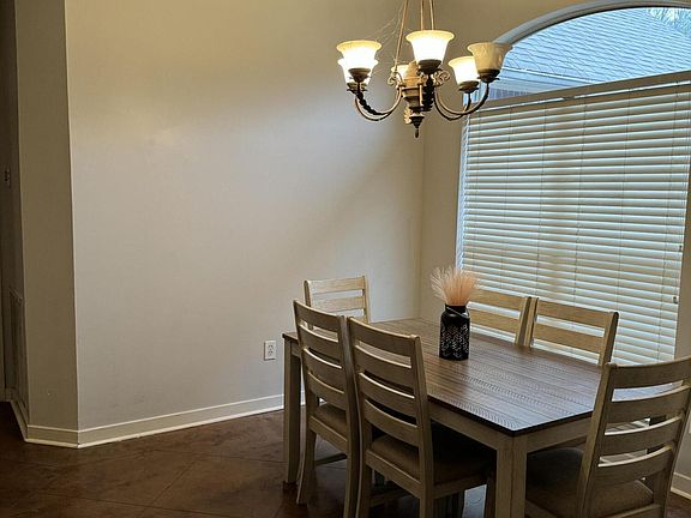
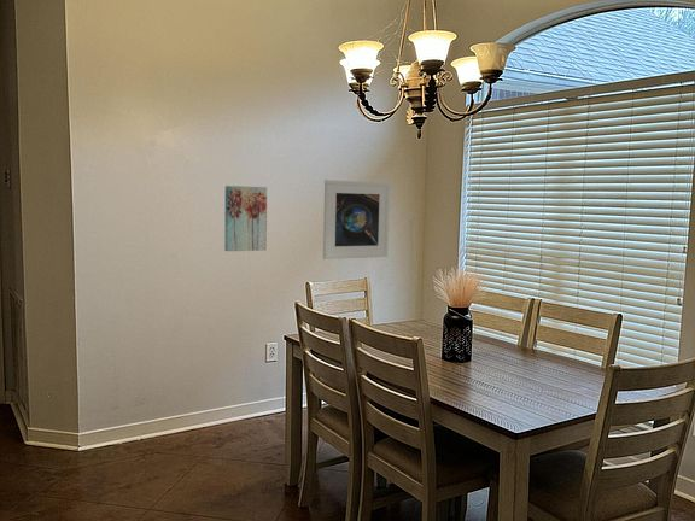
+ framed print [322,178,391,260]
+ wall art [223,185,268,252]
